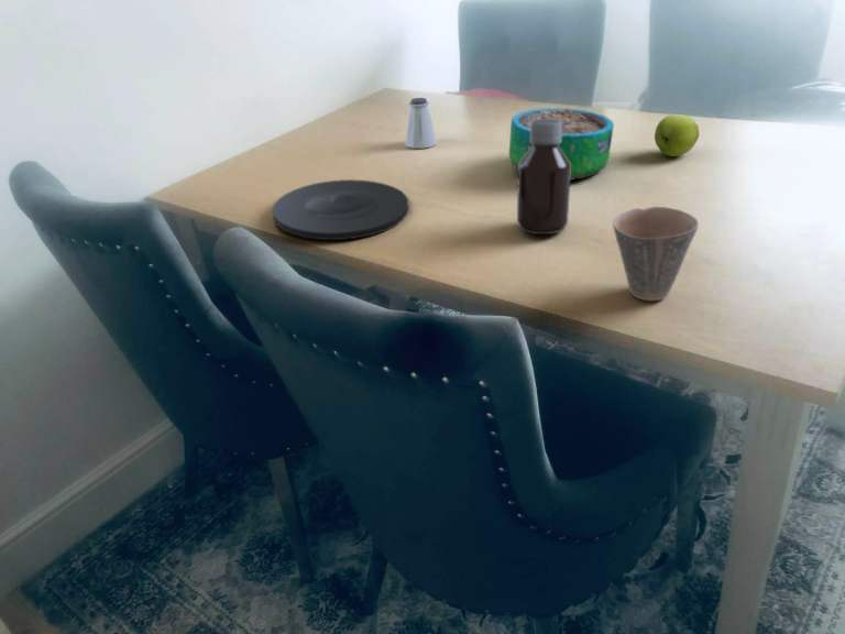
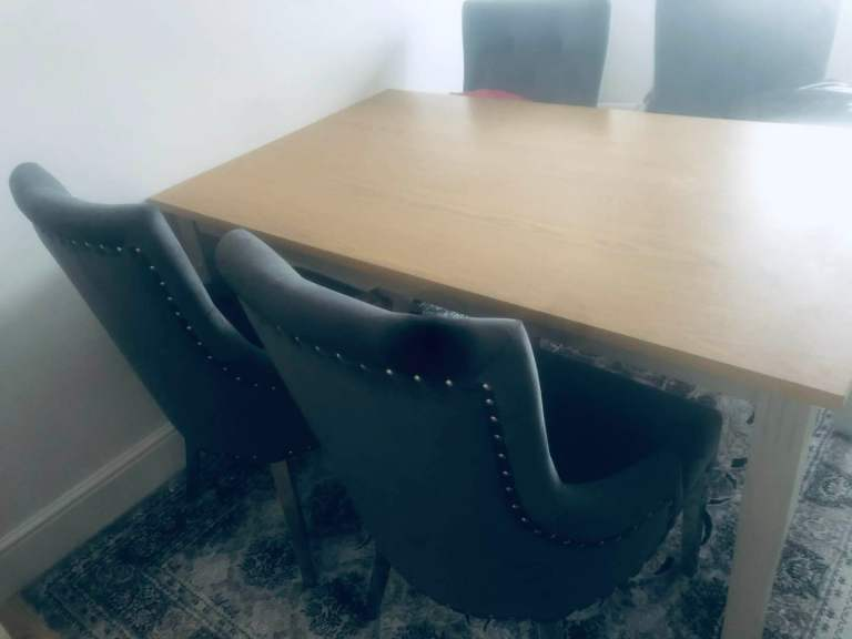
- plate [272,178,410,241]
- cup [612,206,700,302]
- bottle [516,119,571,236]
- decorative bowl [508,107,615,182]
- saltshaker [404,97,438,150]
- apple [654,113,700,157]
